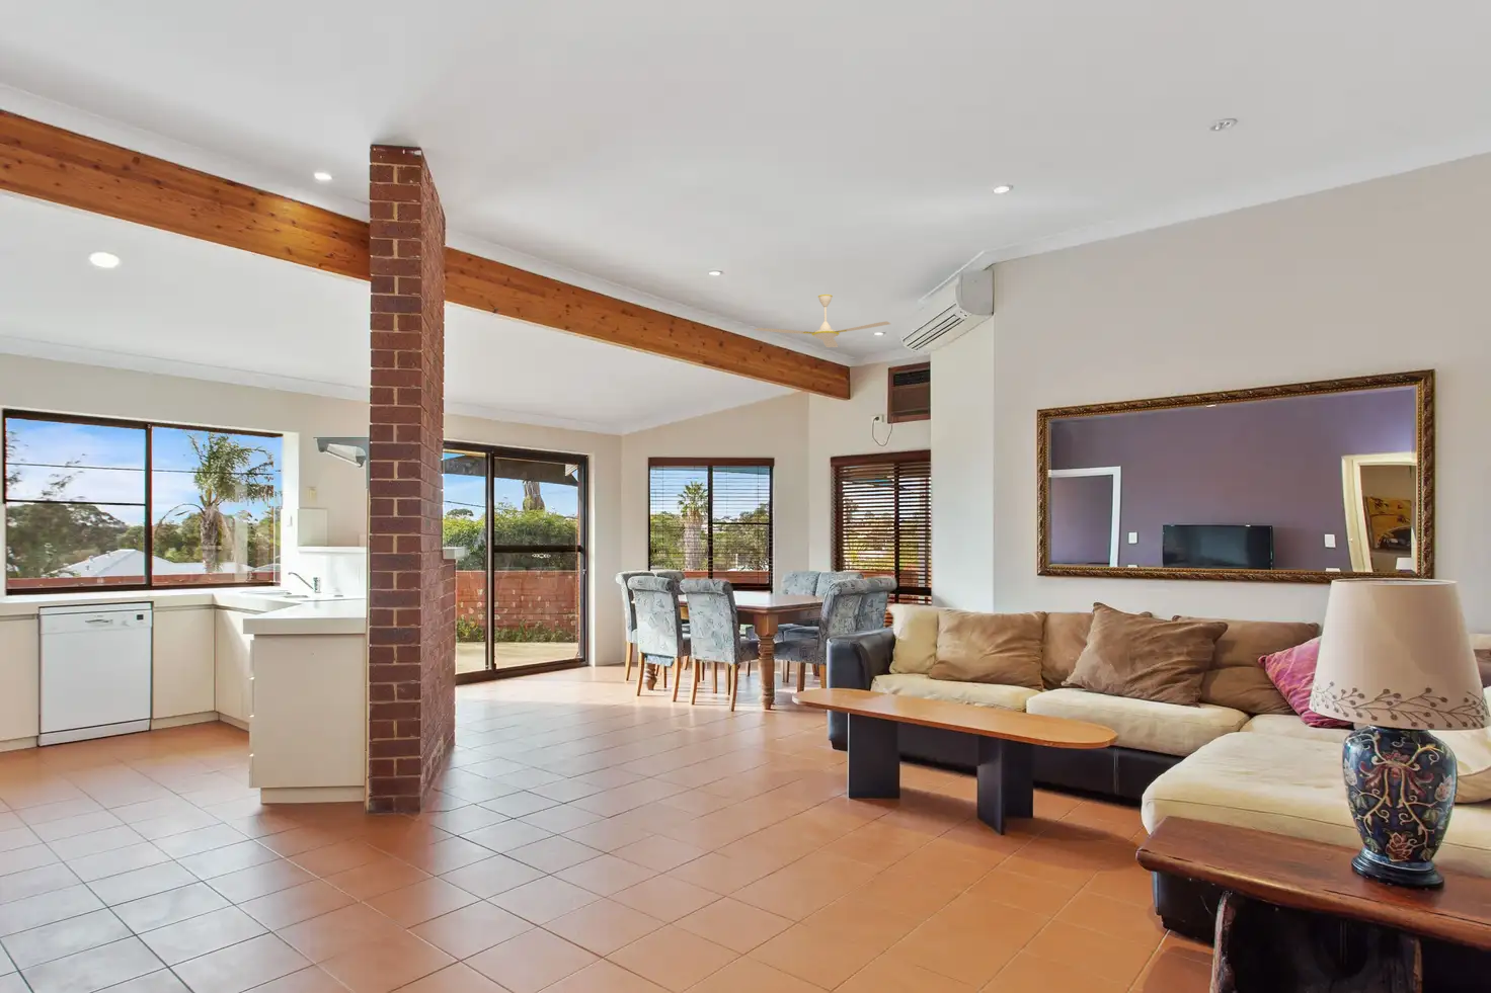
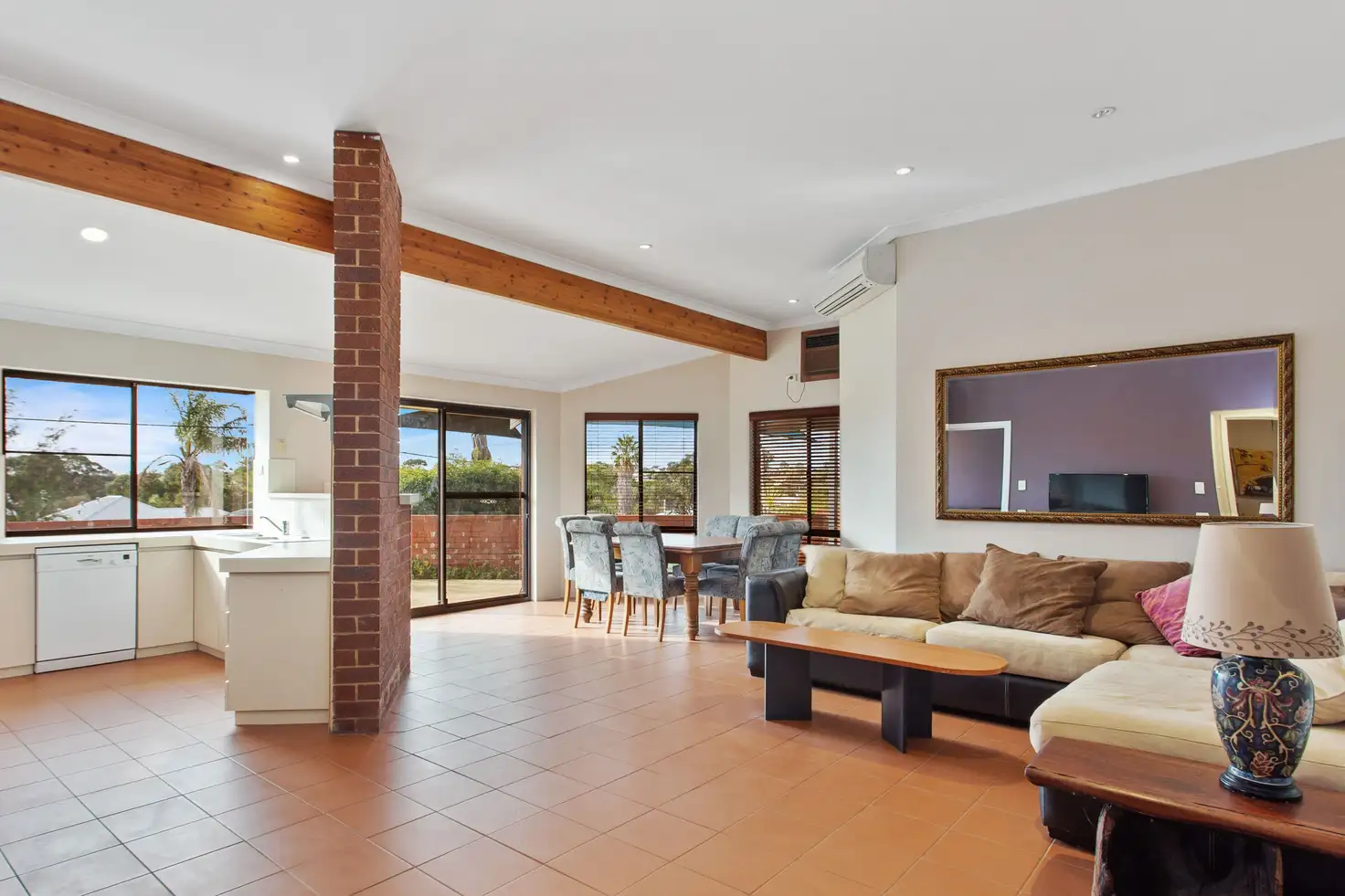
- ceiling fan [754,294,891,348]
